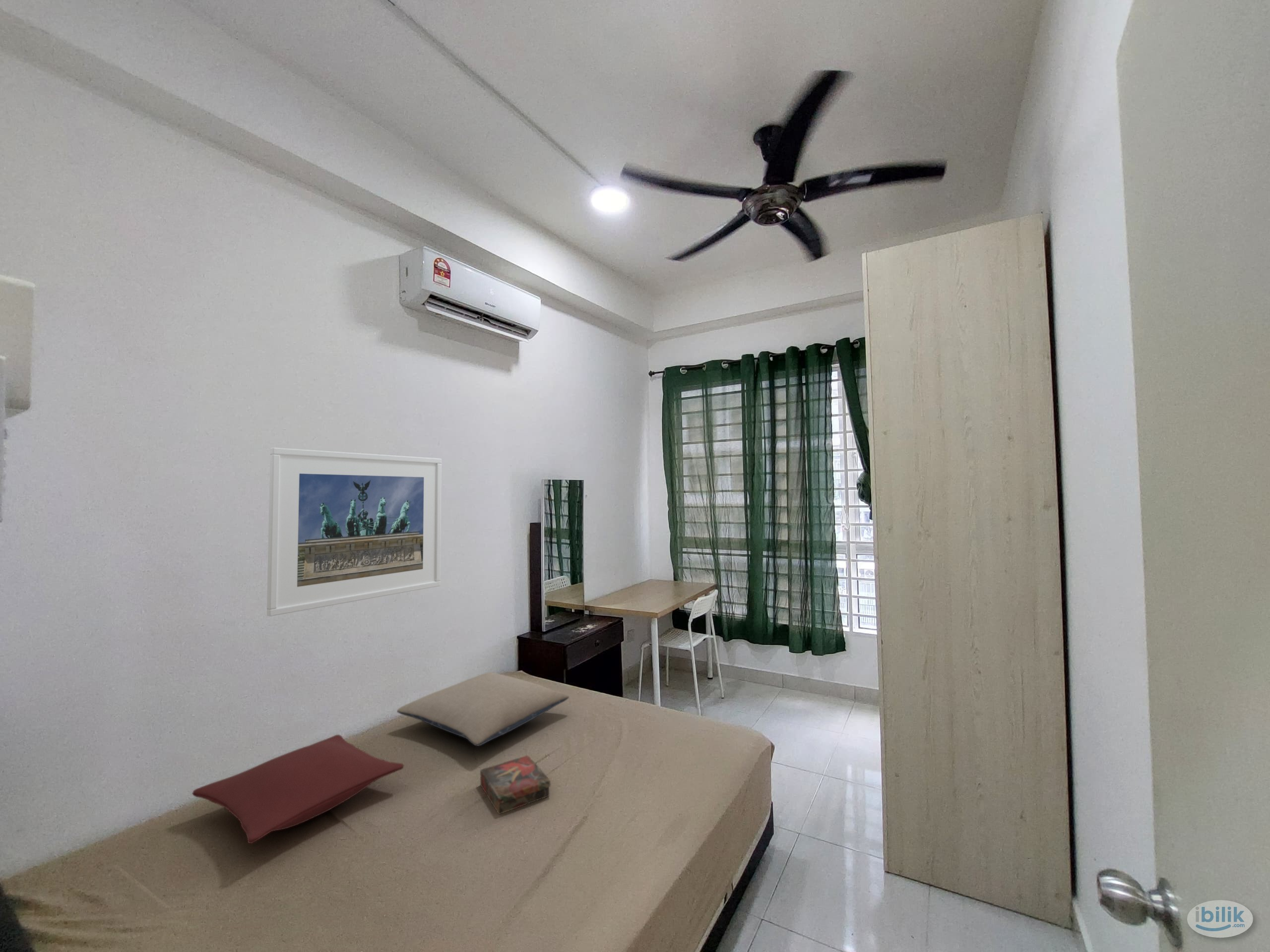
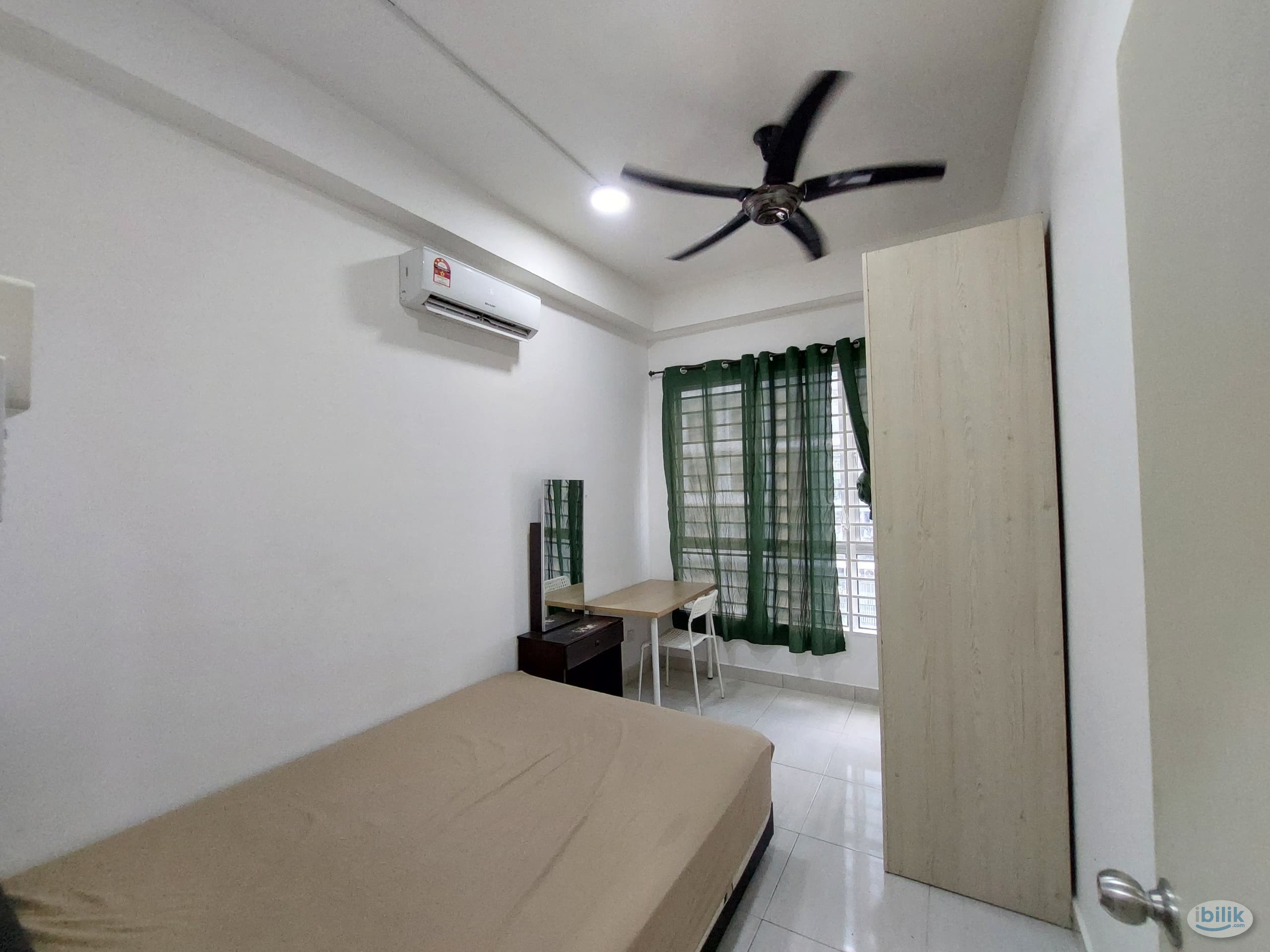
- book [480,755,551,815]
- pillow [396,672,570,747]
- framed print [266,447,442,617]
- pillow [191,734,404,844]
